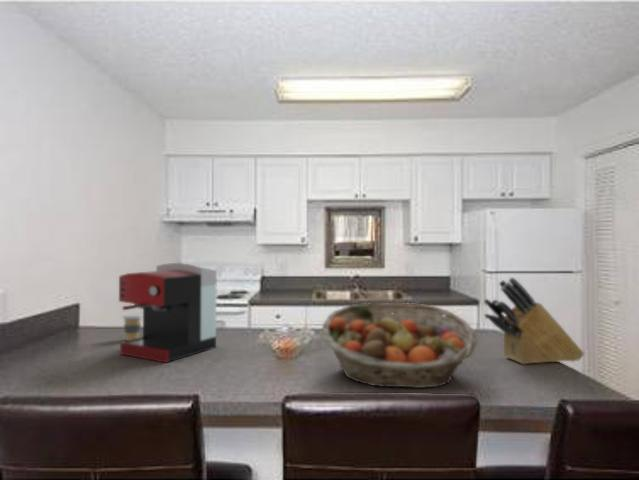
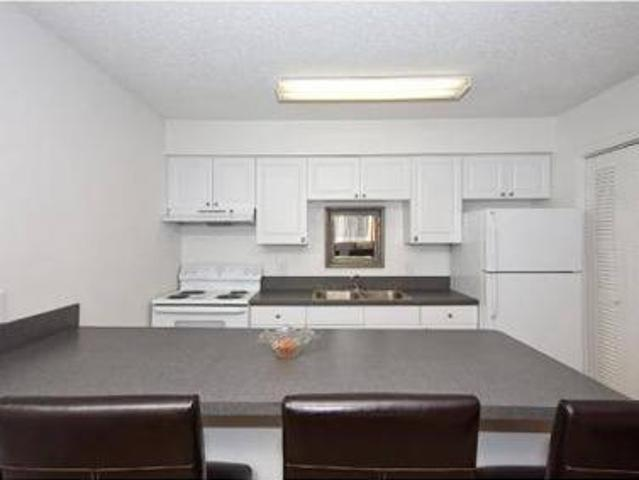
- coffee cup [122,313,143,341]
- knife block [483,276,585,365]
- fruit basket [321,302,478,389]
- coffee maker [118,262,218,364]
